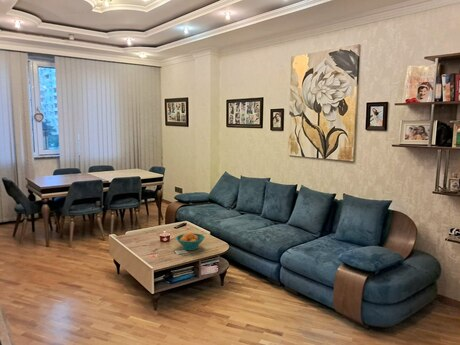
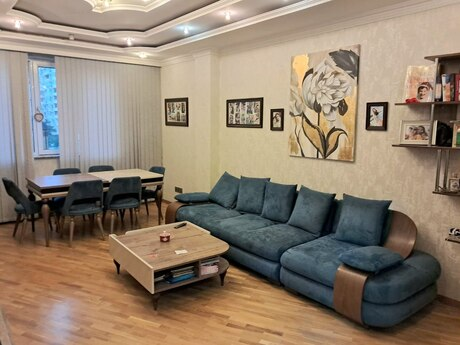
- fruit bowl [175,231,206,251]
